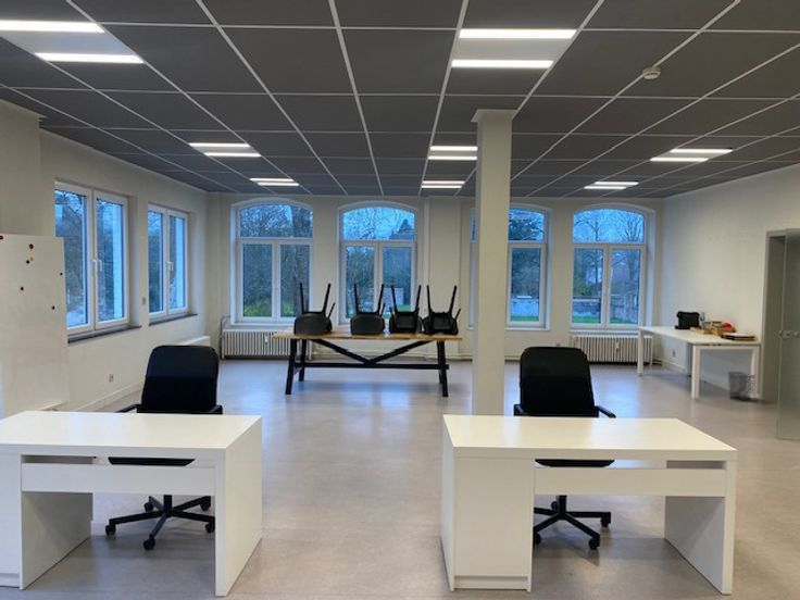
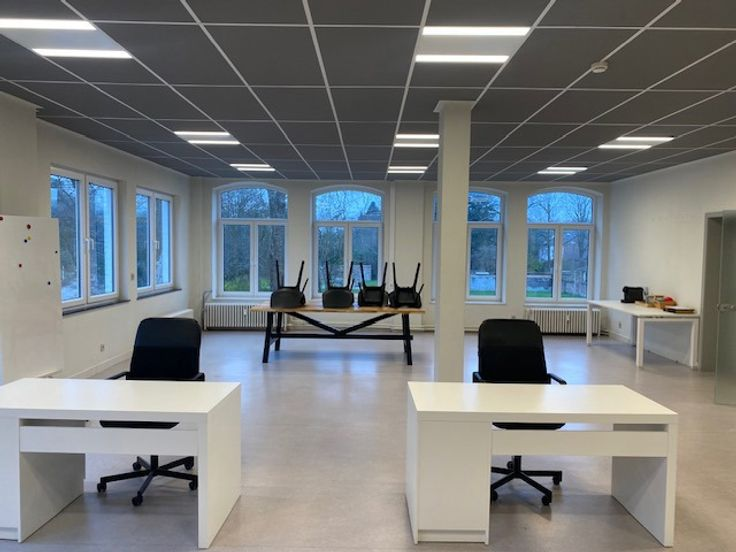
- waste bin [726,371,755,403]
